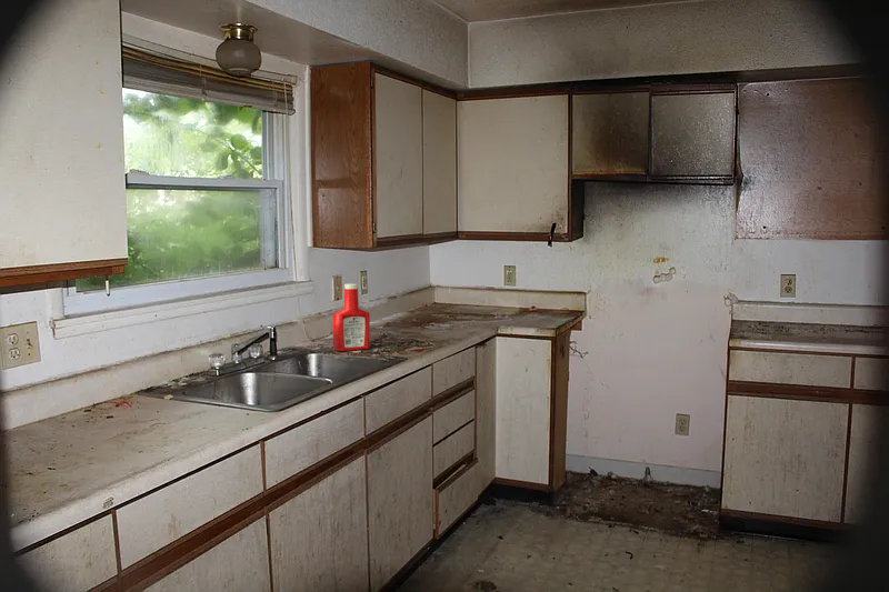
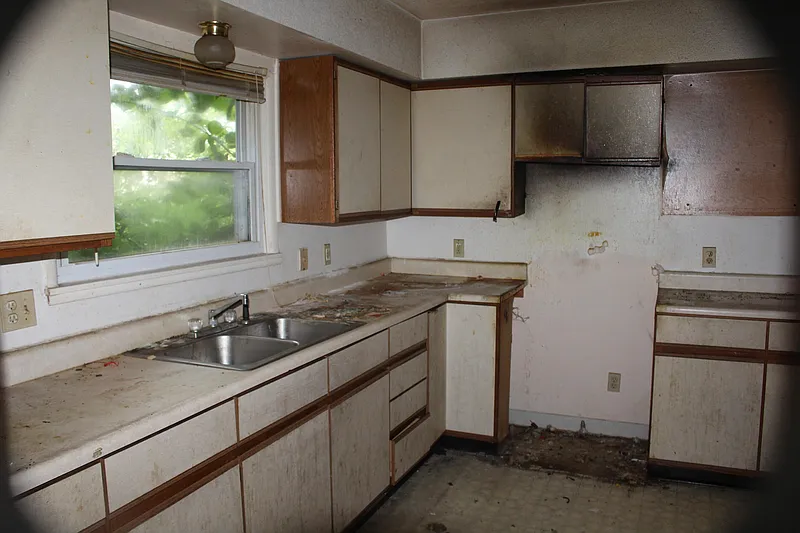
- soap bottle [332,282,371,352]
